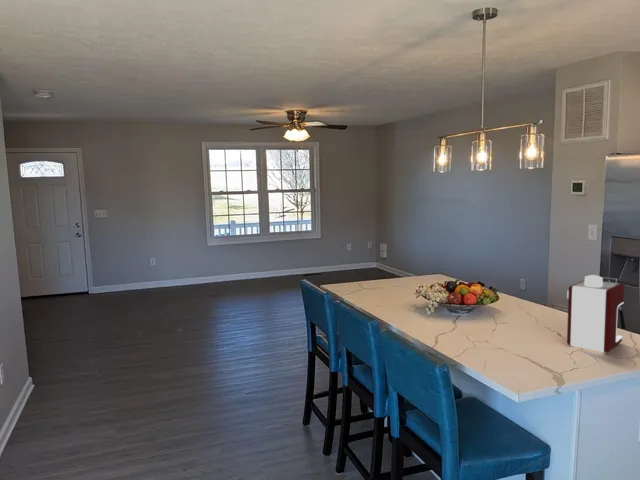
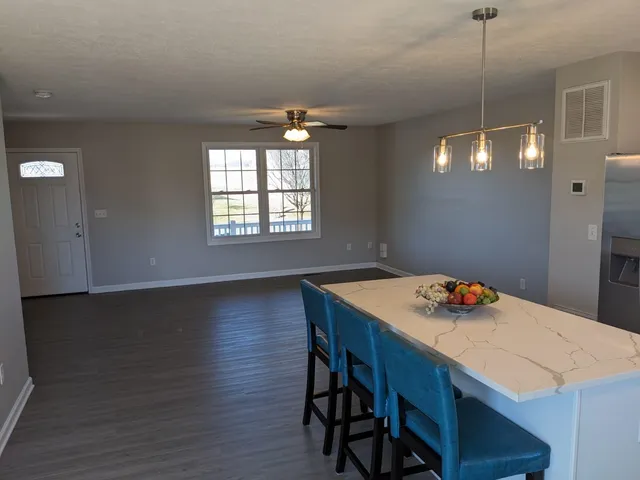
- coffee maker [566,274,626,354]
